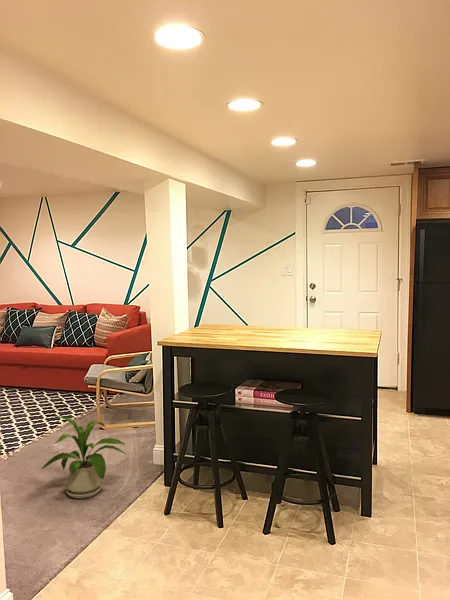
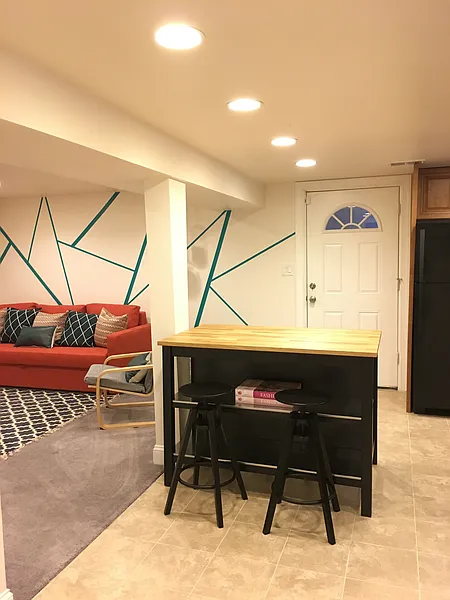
- house plant [40,415,128,499]
